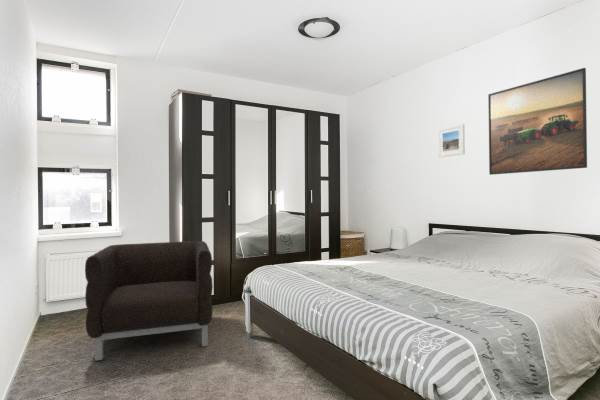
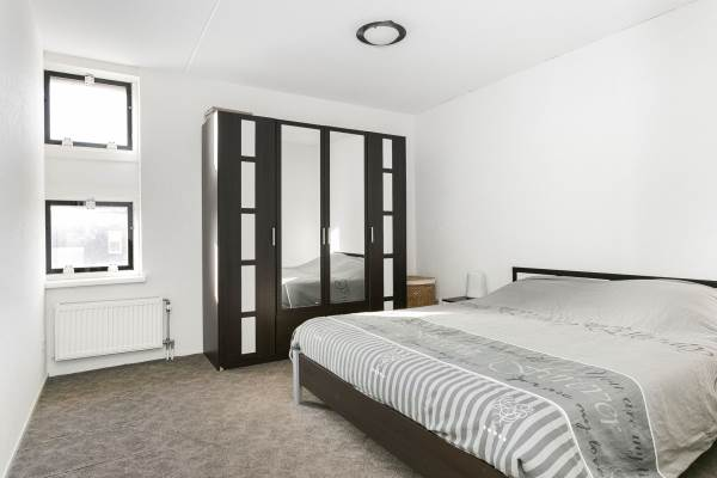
- armchair [84,240,214,362]
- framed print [487,67,588,176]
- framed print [437,123,466,158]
